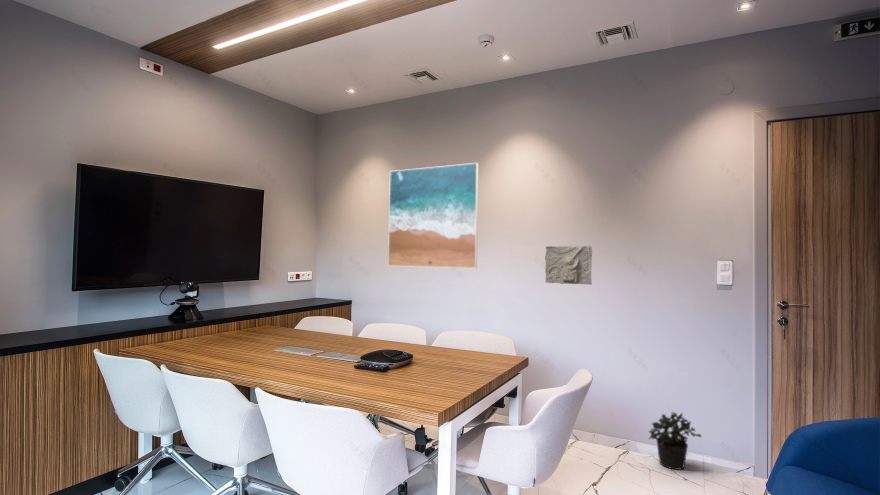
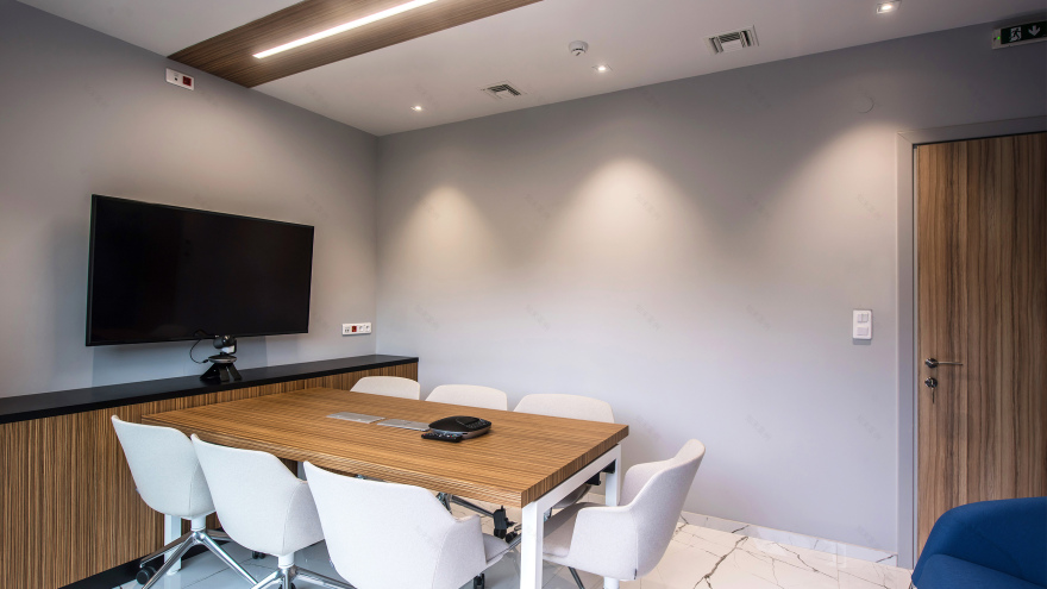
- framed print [387,162,479,269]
- potted plant [647,411,702,471]
- relief sculpture [544,245,593,286]
